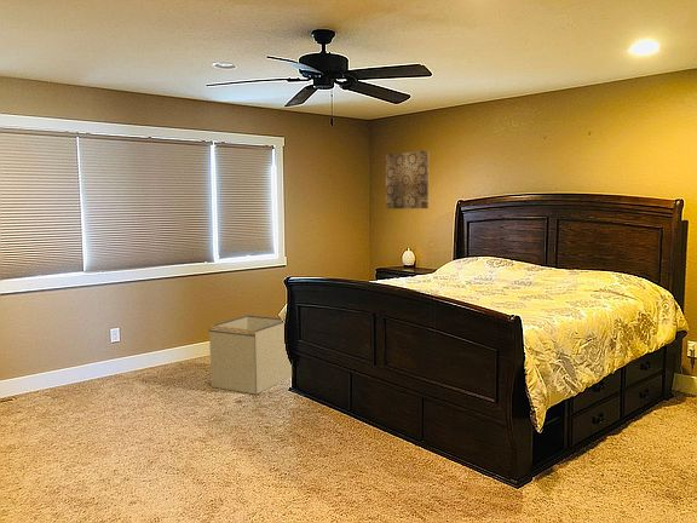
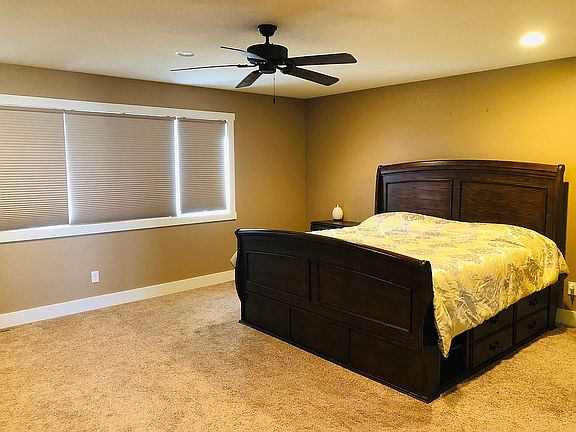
- wall art [385,149,430,209]
- storage bin [208,314,293,395]
